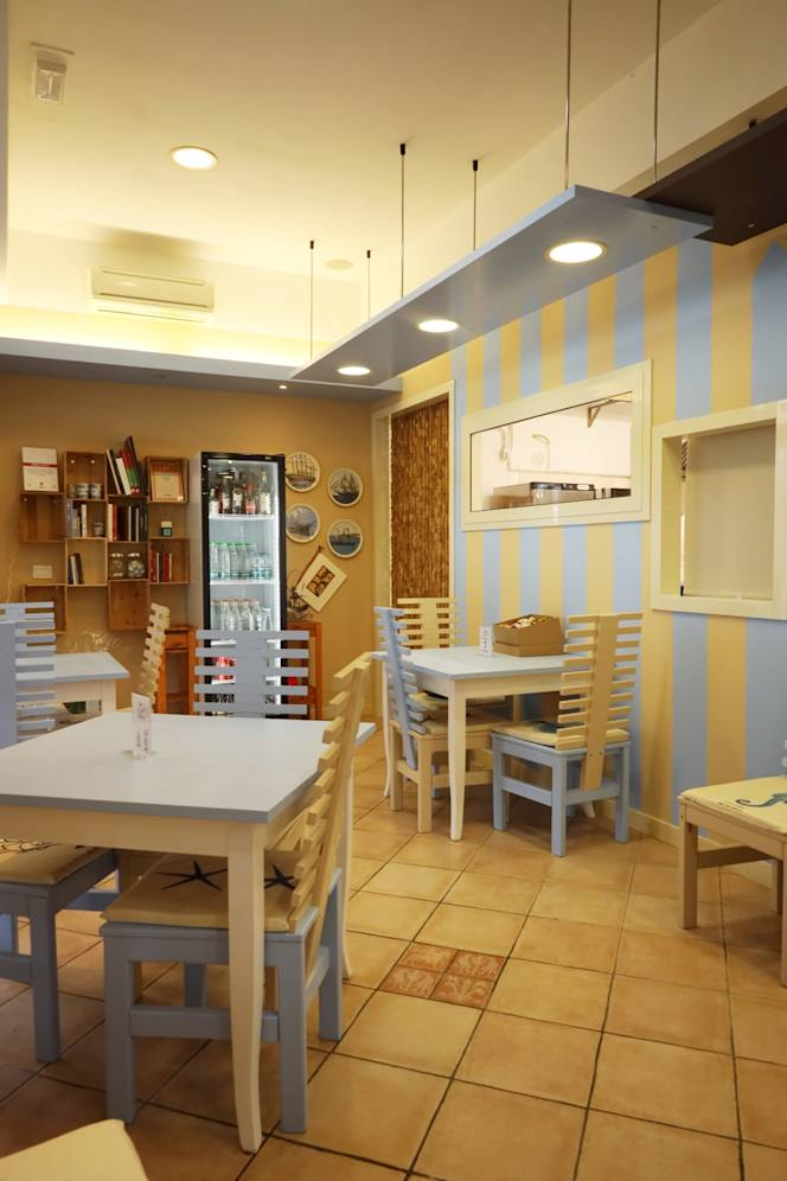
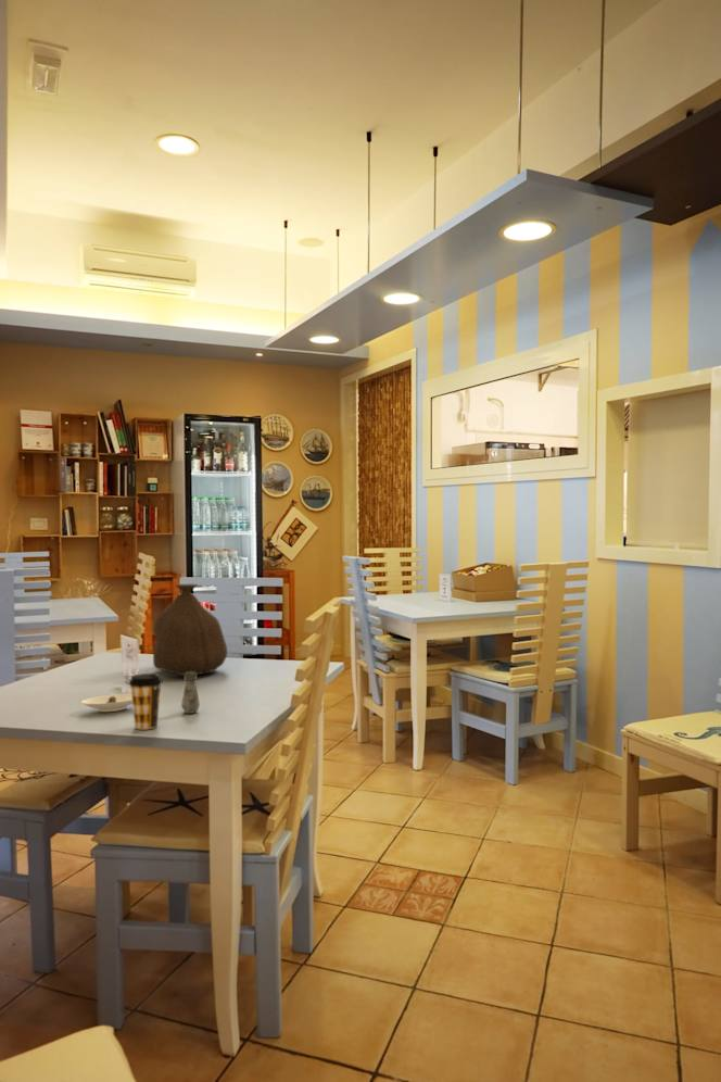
+ saucer [80,693,132,713]
+ bag [152,583,228,677]
+ salt shaker [180,672,201,715]
+ coffee cup [127,672,164,731]
